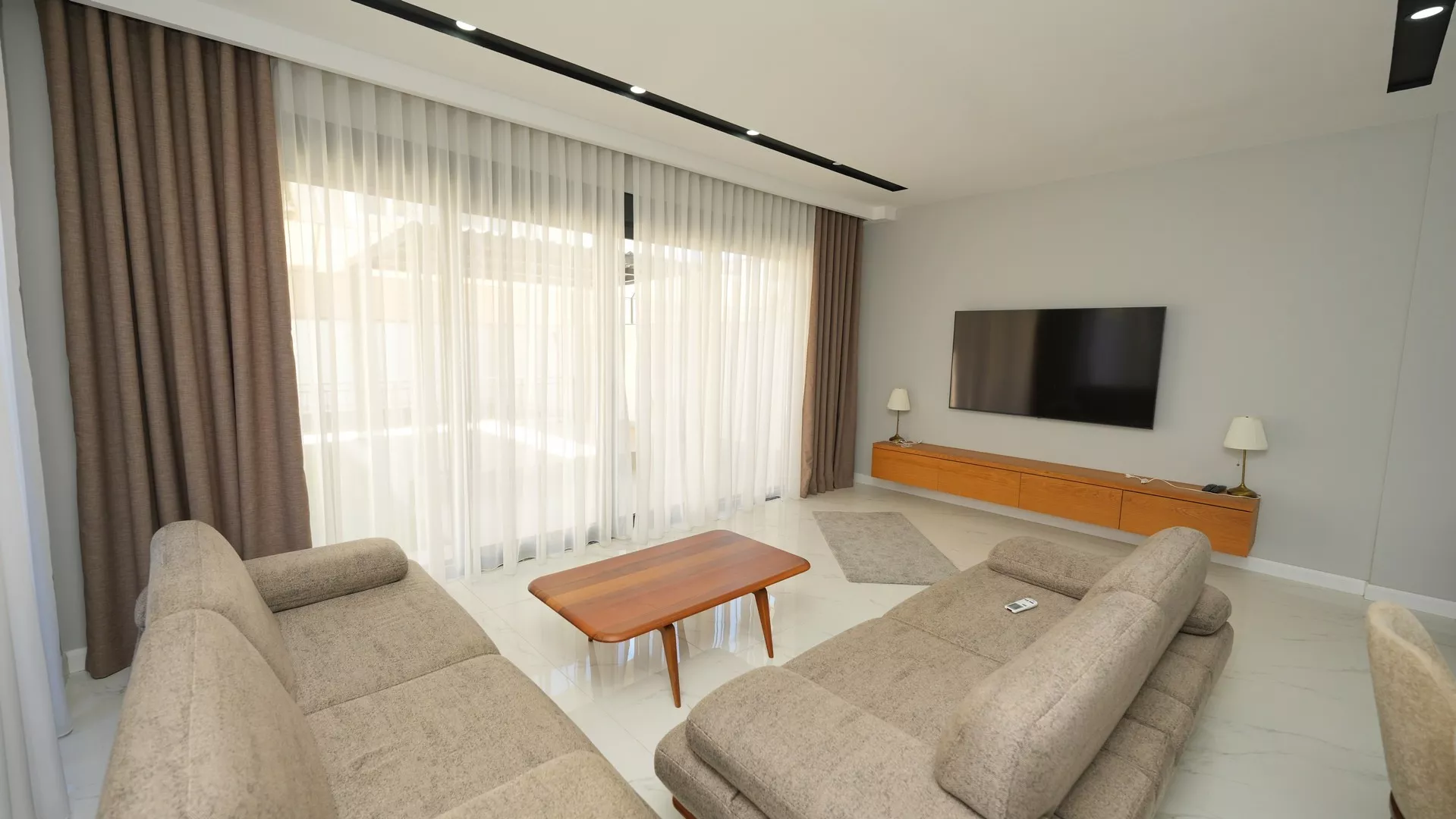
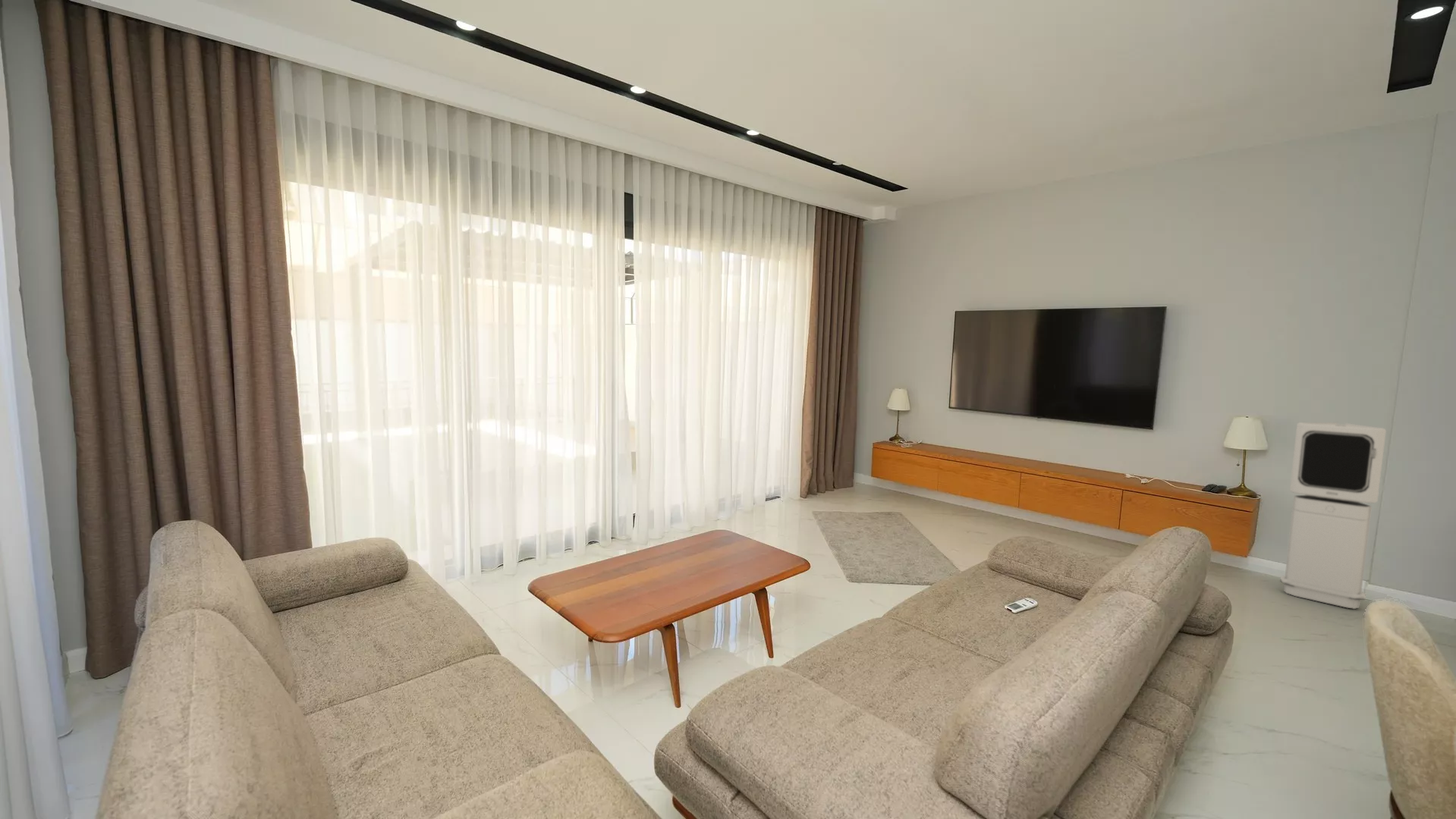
+ air purifier [1279,422,1387,610]
